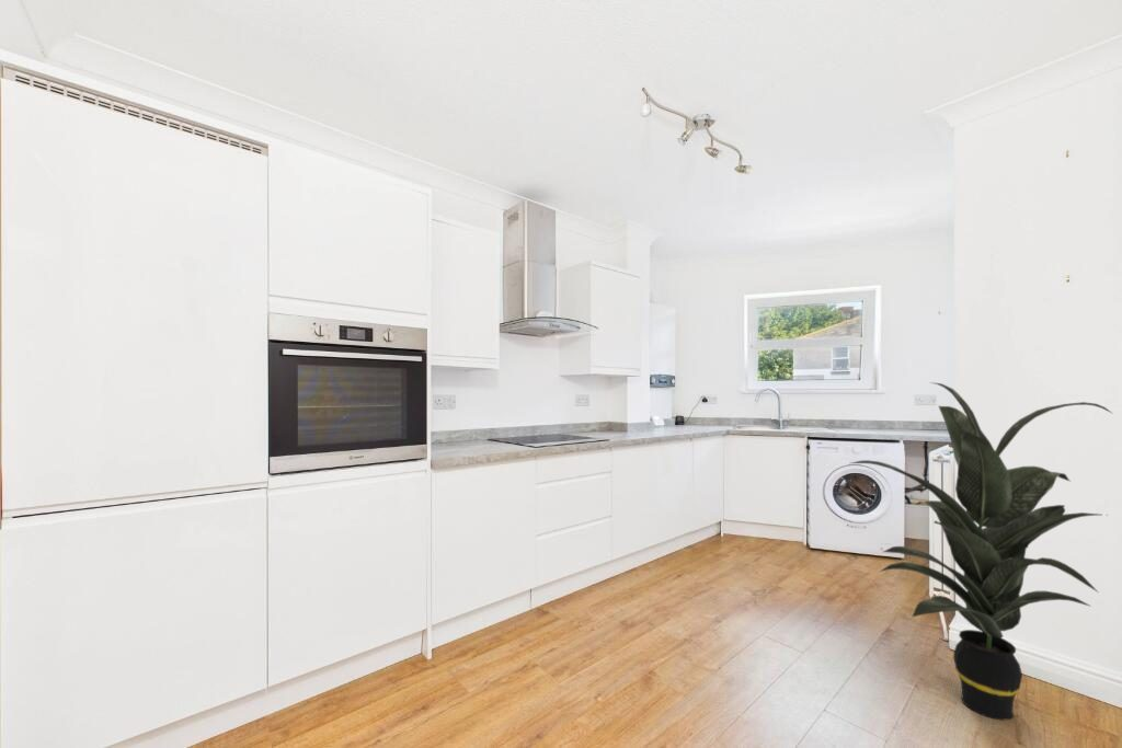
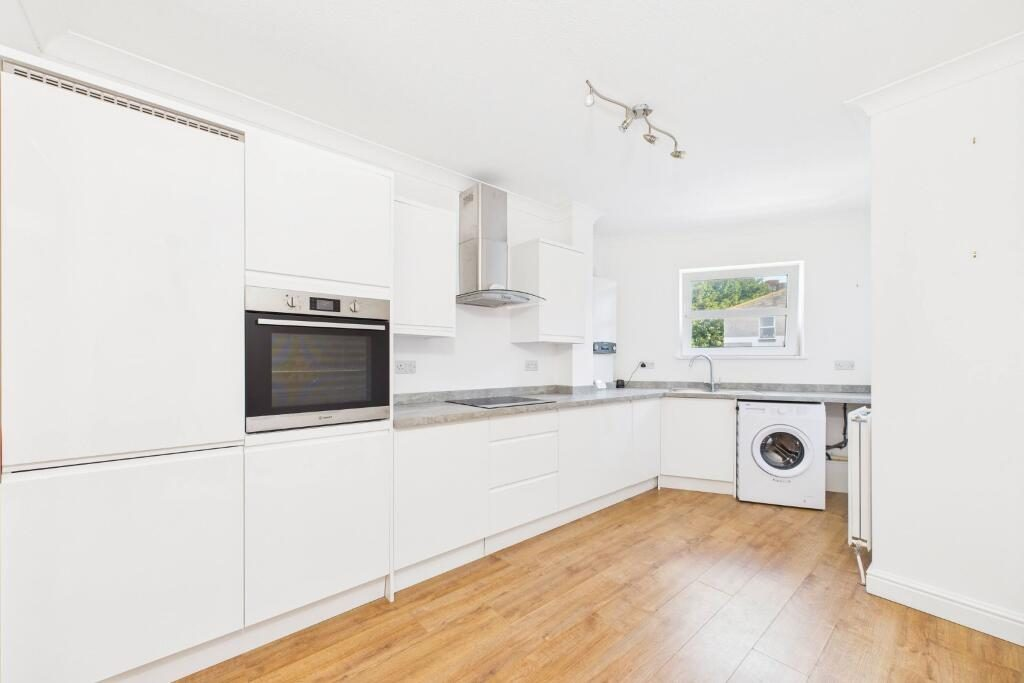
- indoor plant [850,381,1114,721]
